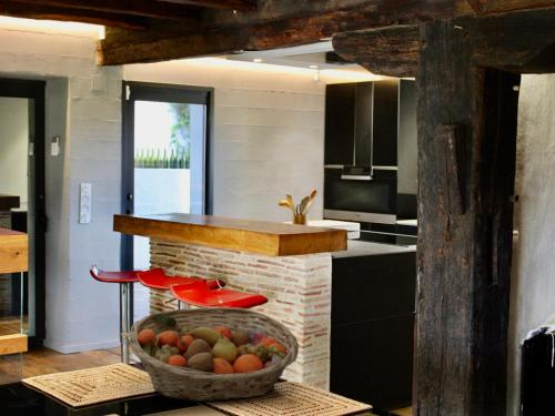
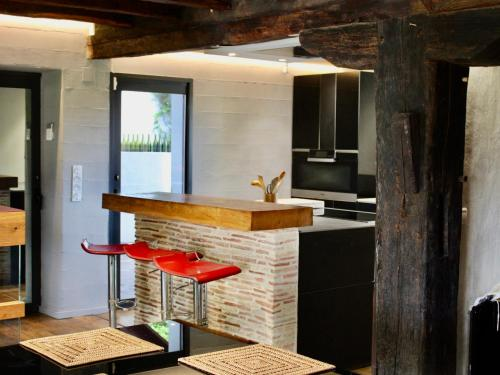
- fruit basket [128,306,300,403]
